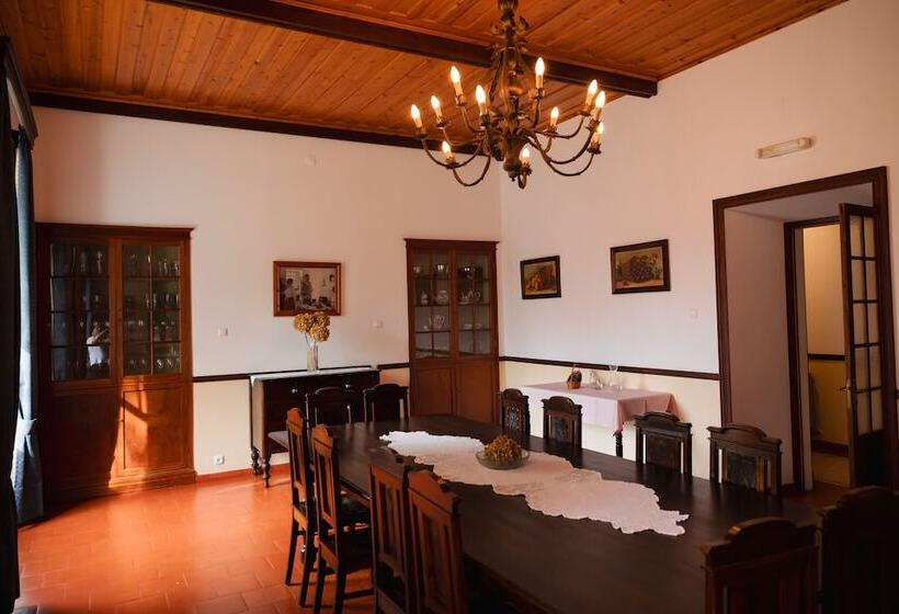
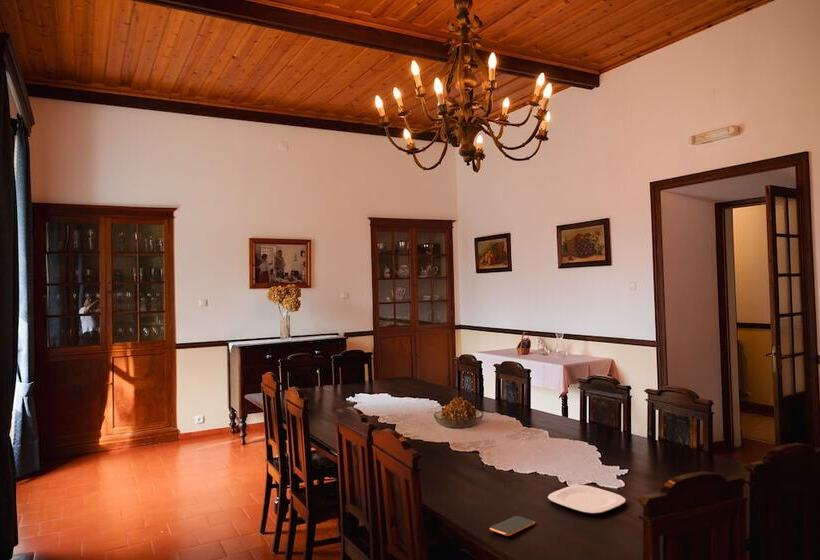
+ plate [547,484,627,515]
+ smartphone [488,515,536,537]
